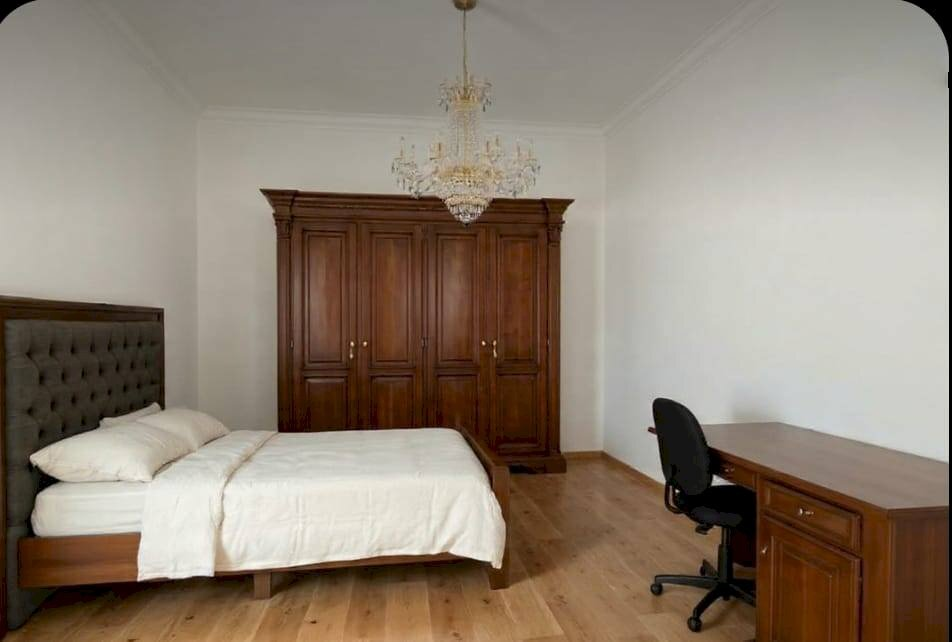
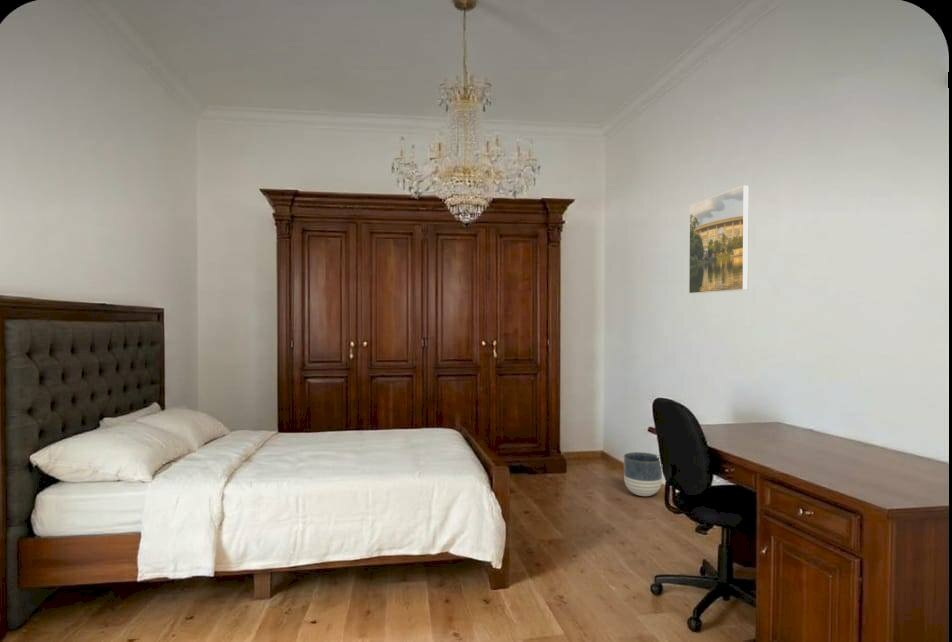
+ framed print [688,184,750,295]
+ planter [623,451,663,497]
